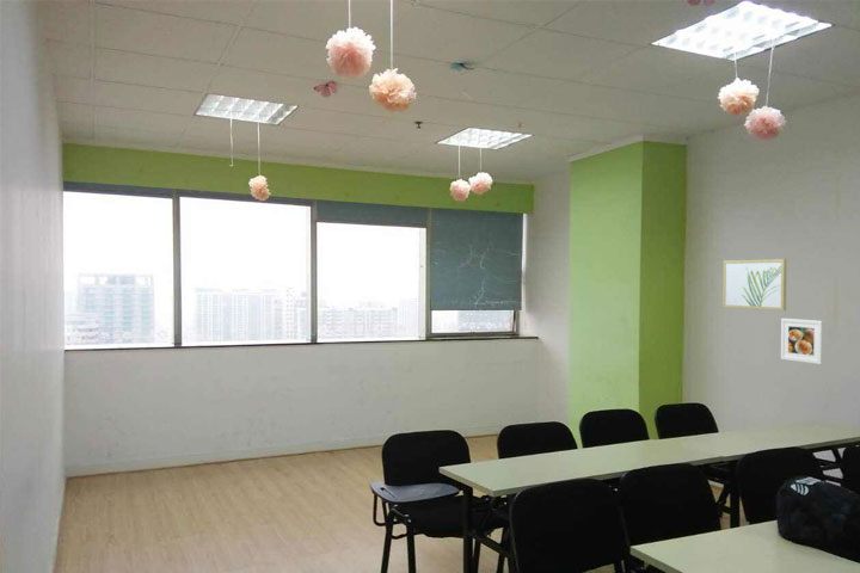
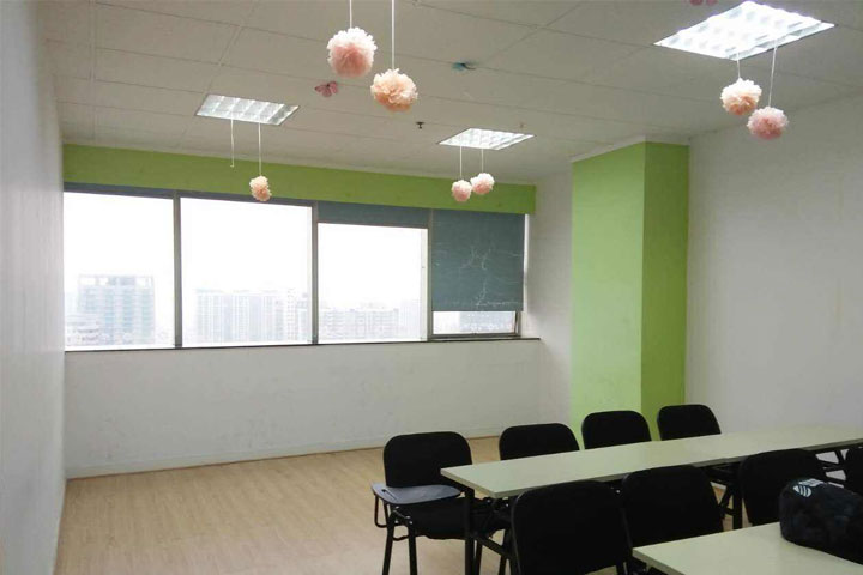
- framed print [780,318,824,365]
- wall art [721,258,788,312]
